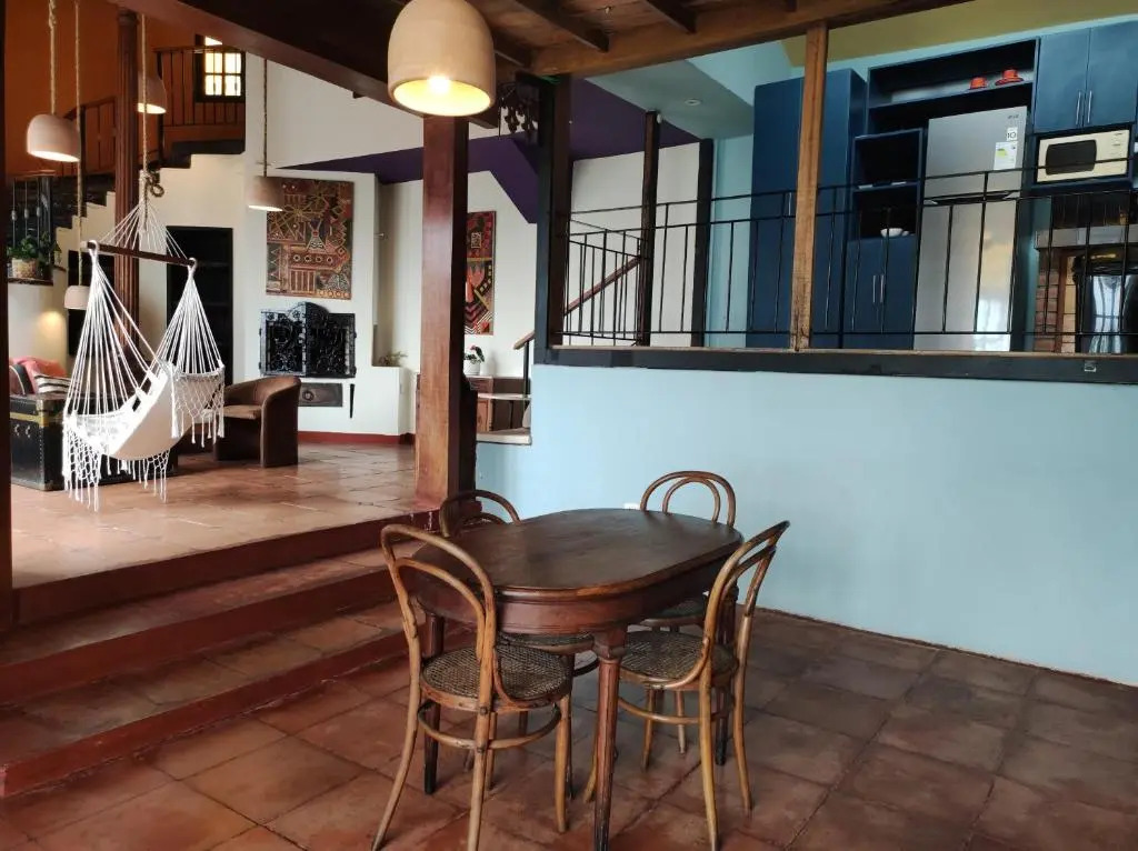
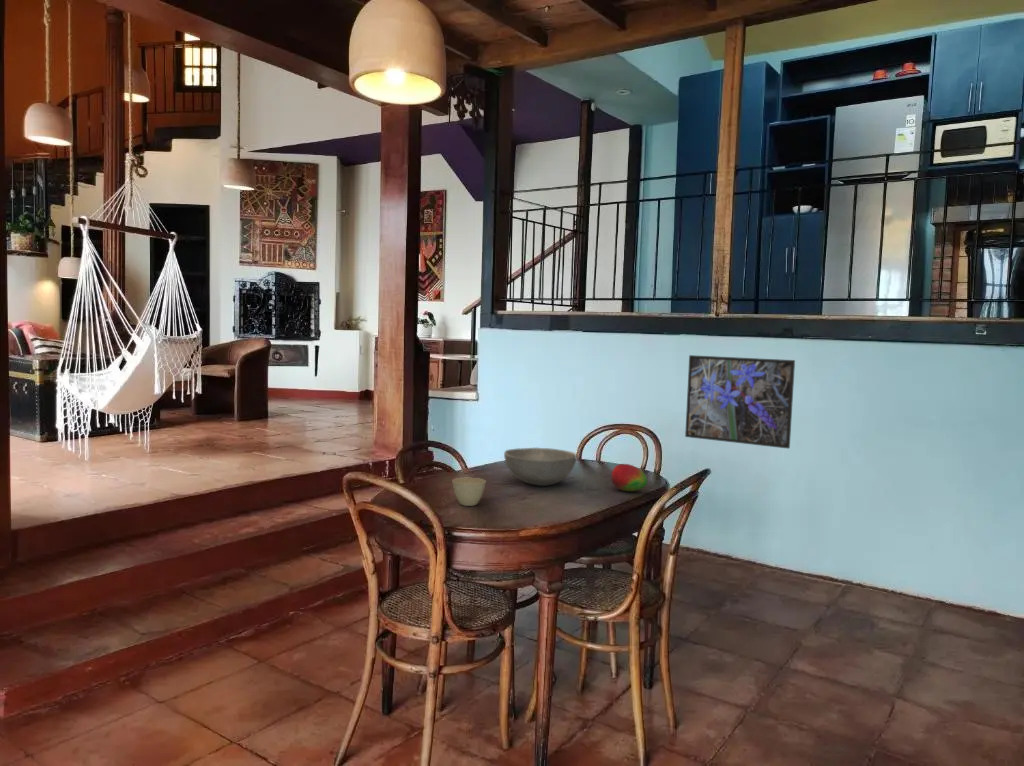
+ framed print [684,354,796,450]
+ fruit [610,463,649,492]
+ flower pot [452,477,487,507]
+ bowl [503,447,578,487]
